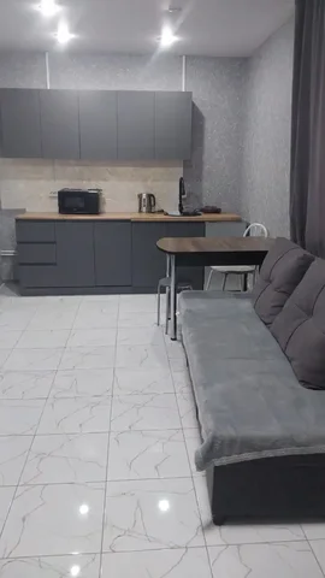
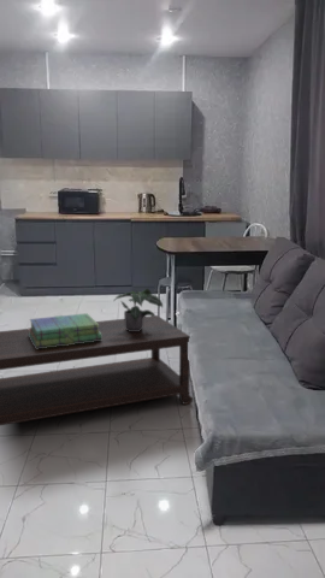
+ potted plant [113,288,164,331]
+ stack of books [26,312,102,349]
+ coffee table [0,314,194,426]
